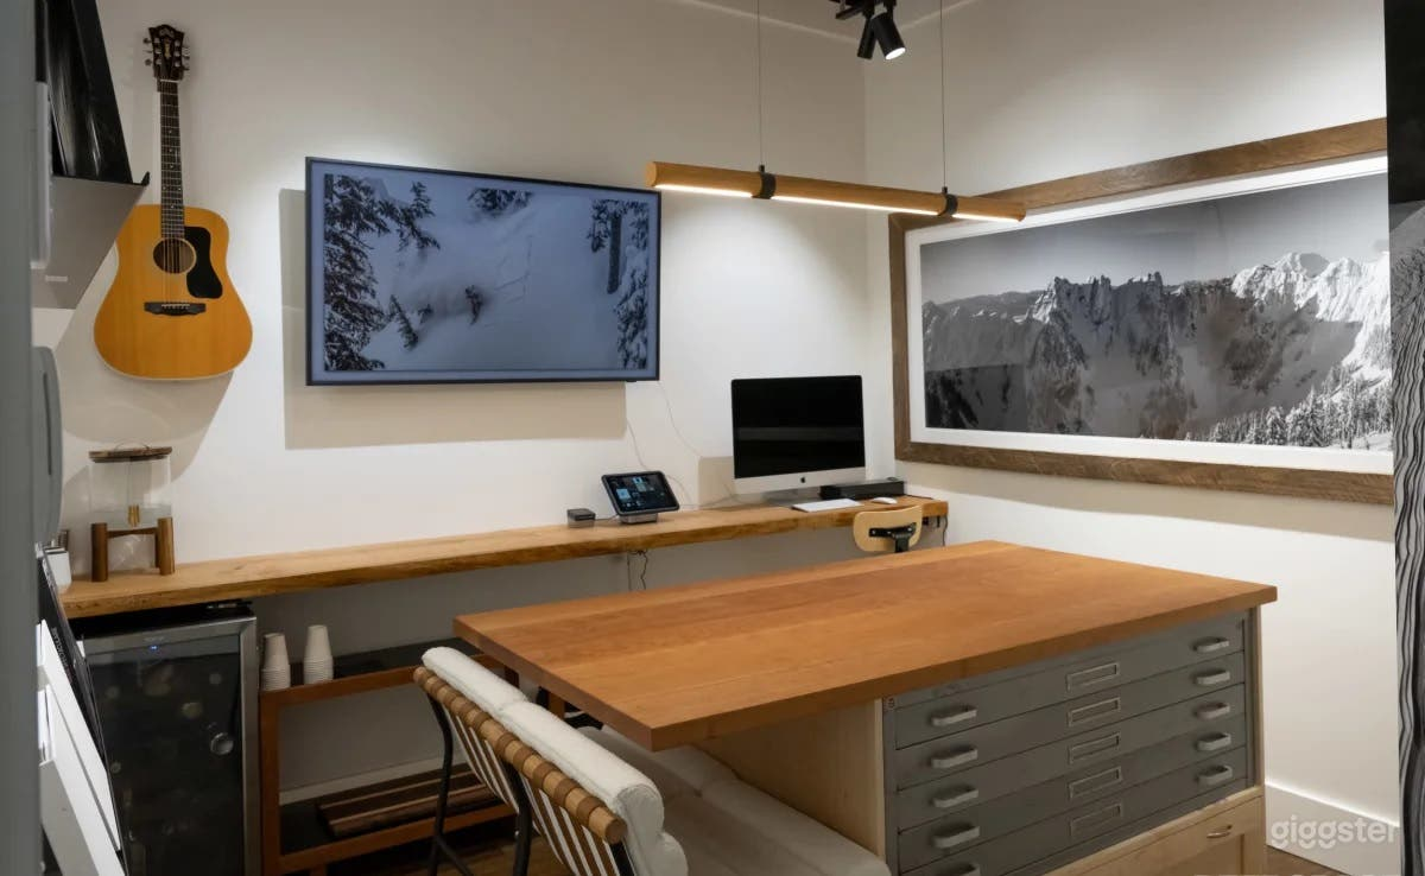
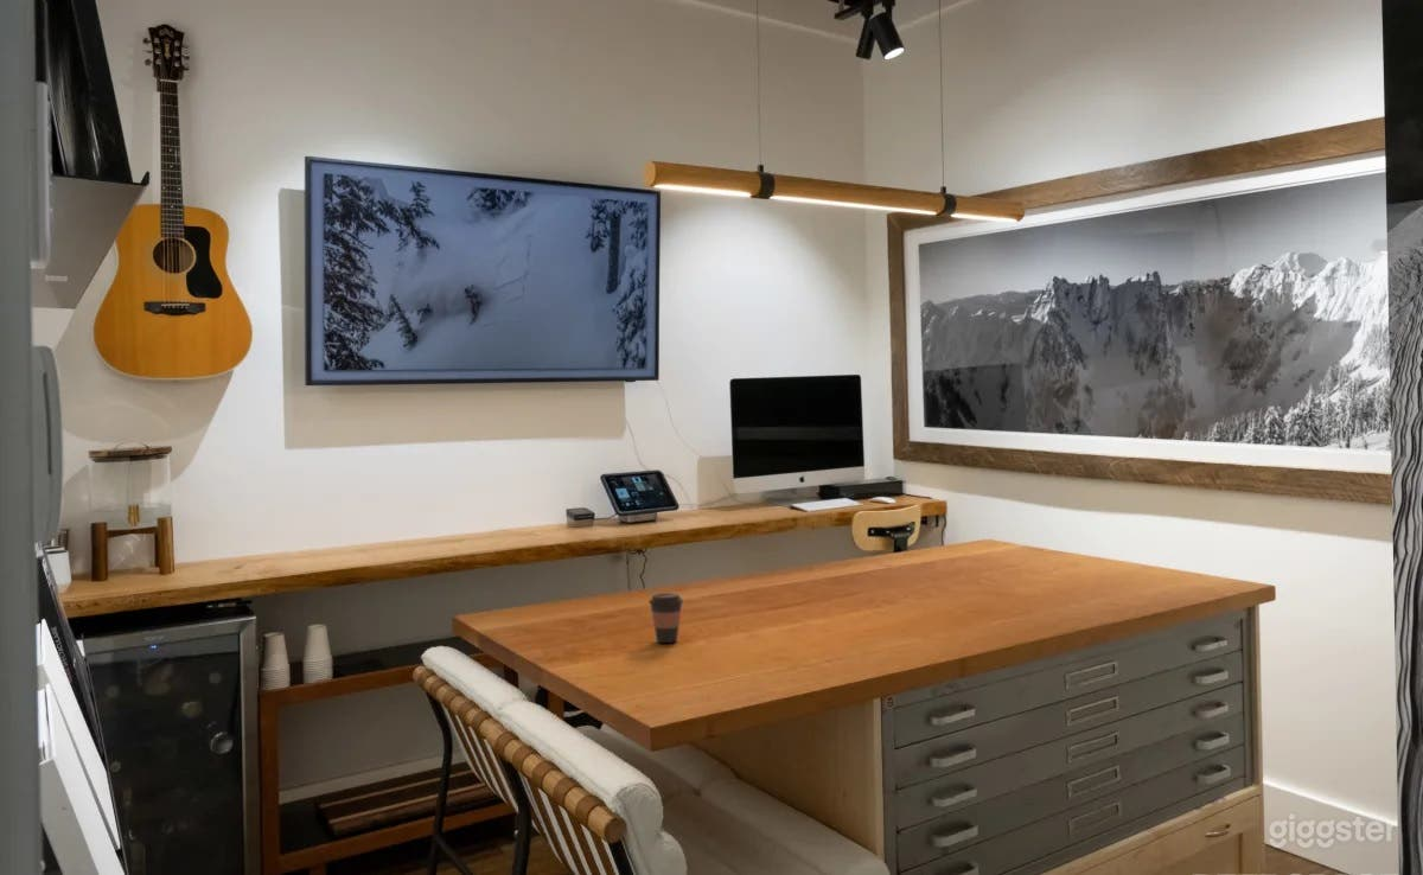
+ coffee cup [647,592,685,644]
